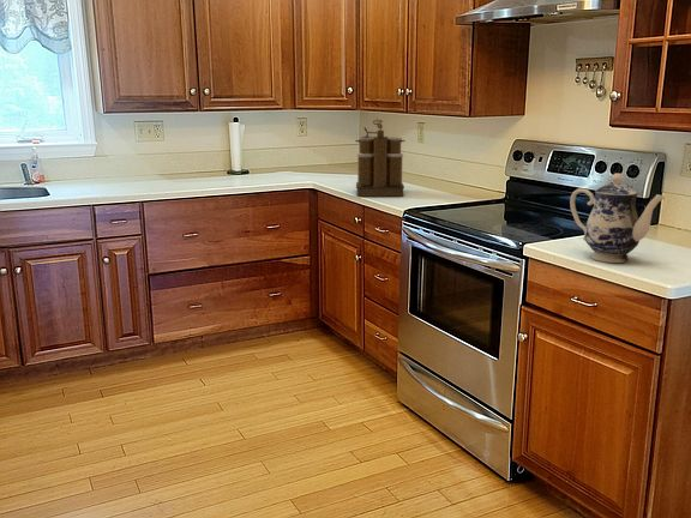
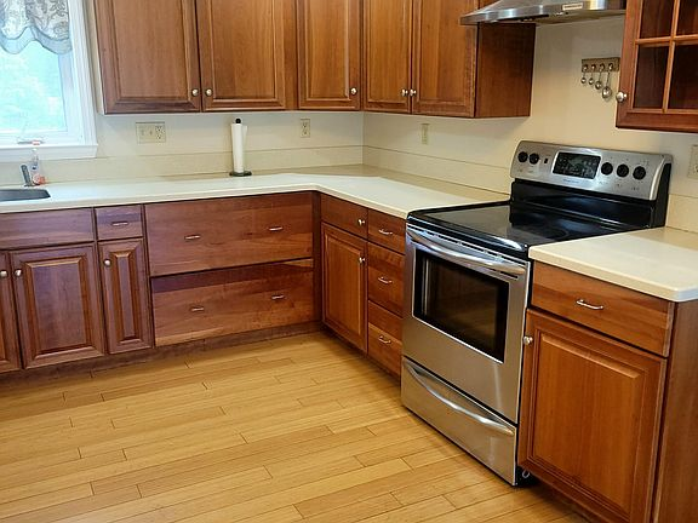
- teapot [569,171,666,264]
- coffee maker [354,118,407,198]
